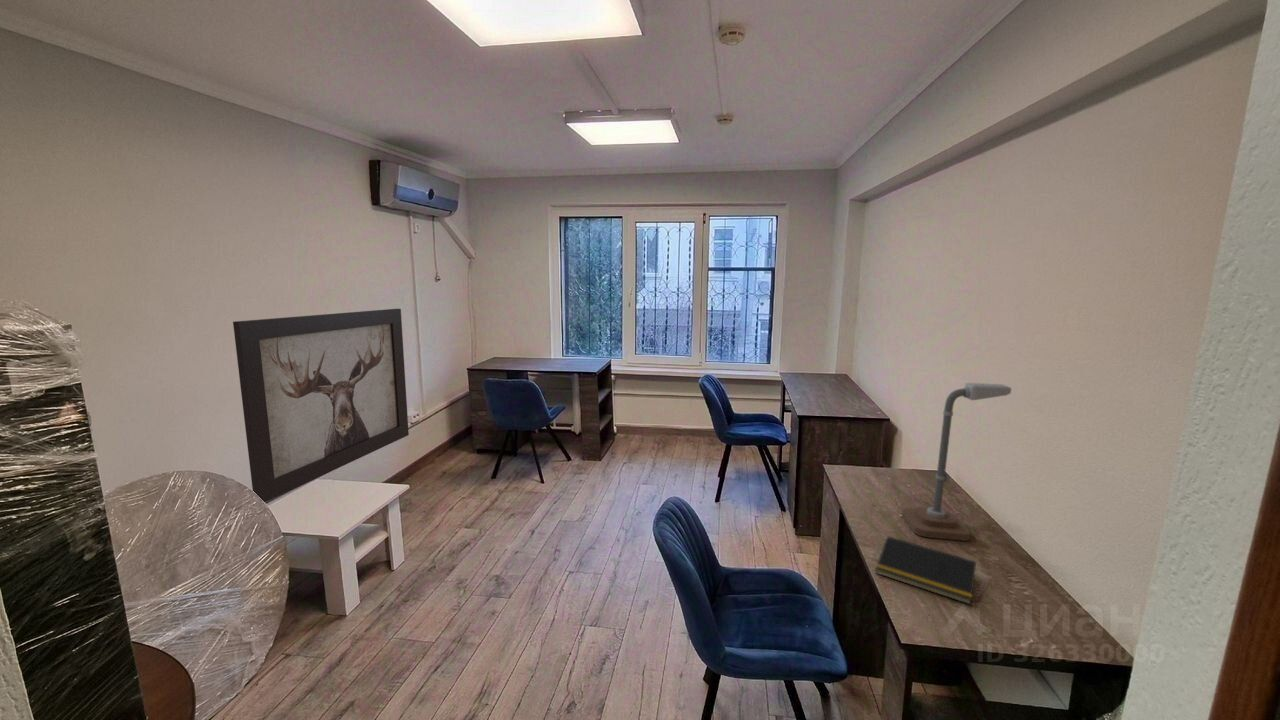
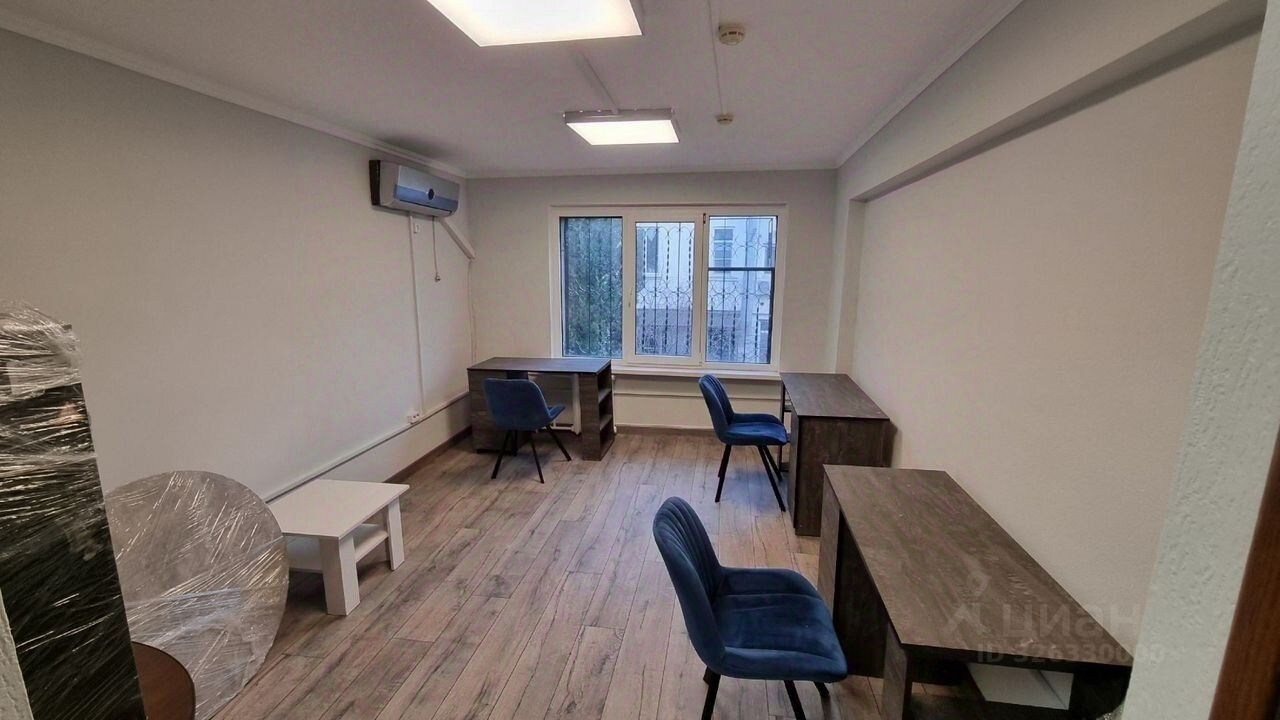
- desk lamp [901,382,1012,542]
- wall art [232,308,410,503]
- notepad [874,535,977,606]
